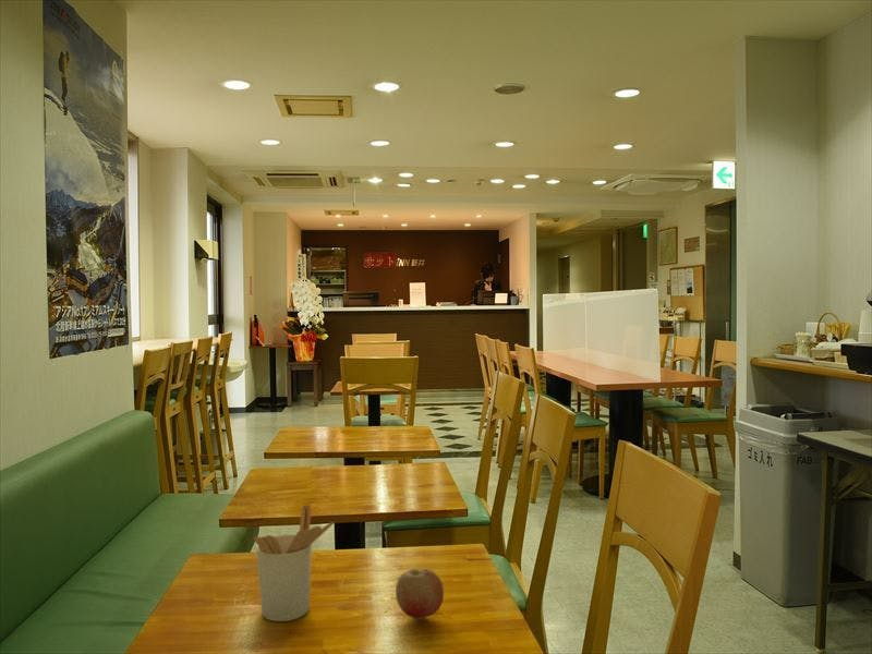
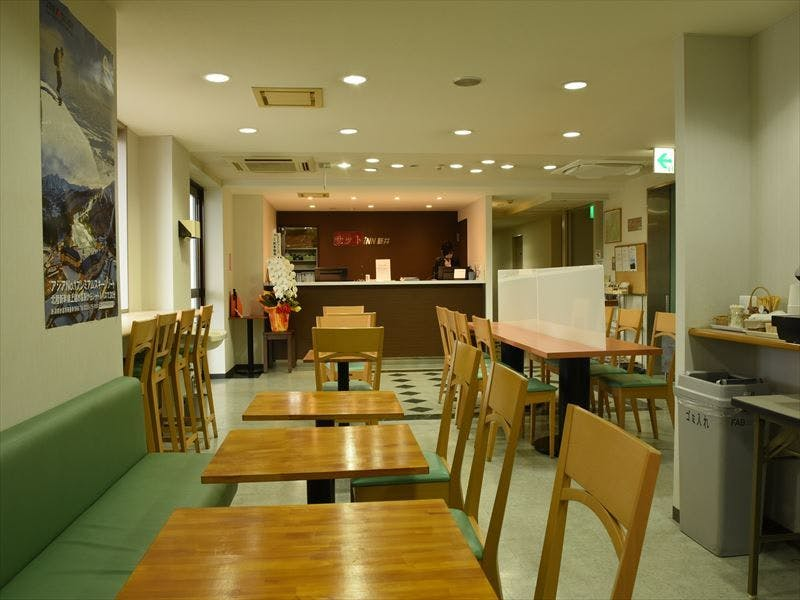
- fruit [395,567,445,620]
- utensil holder [253,504,335,622]
